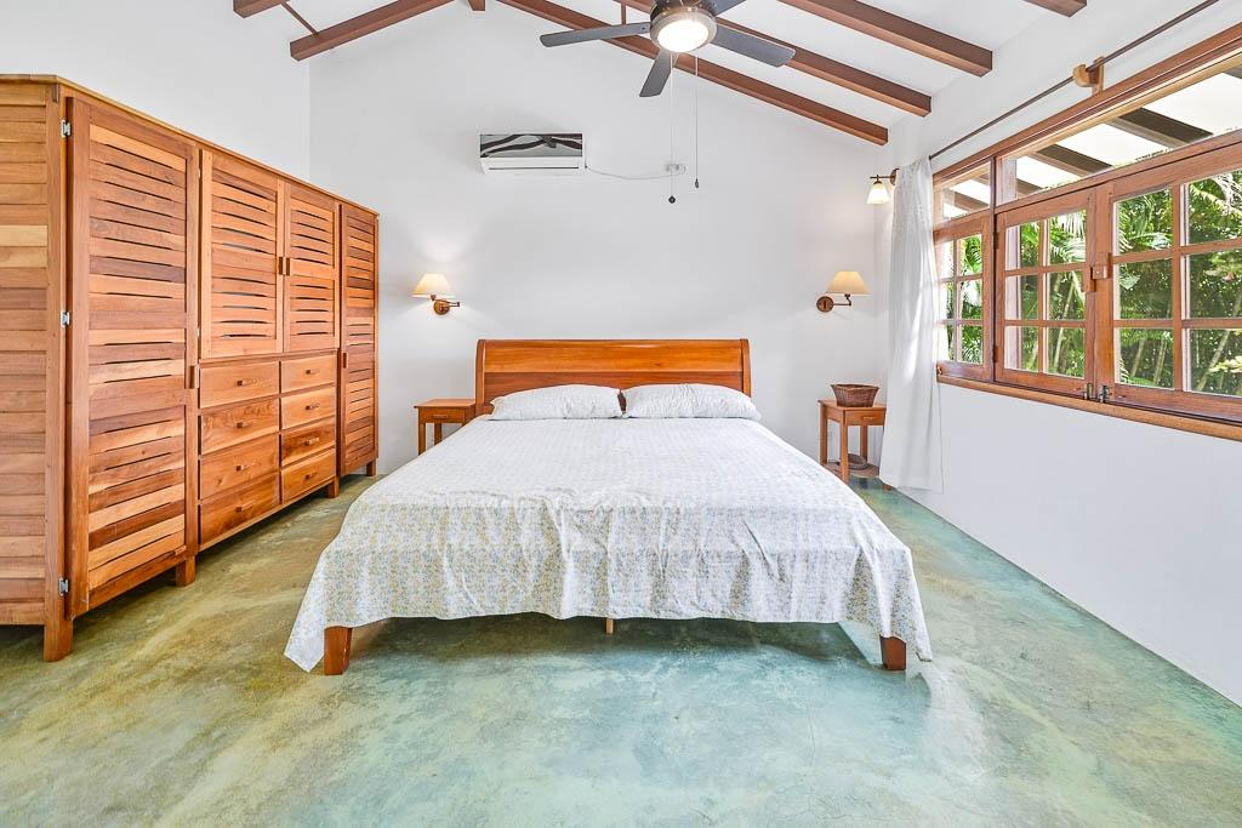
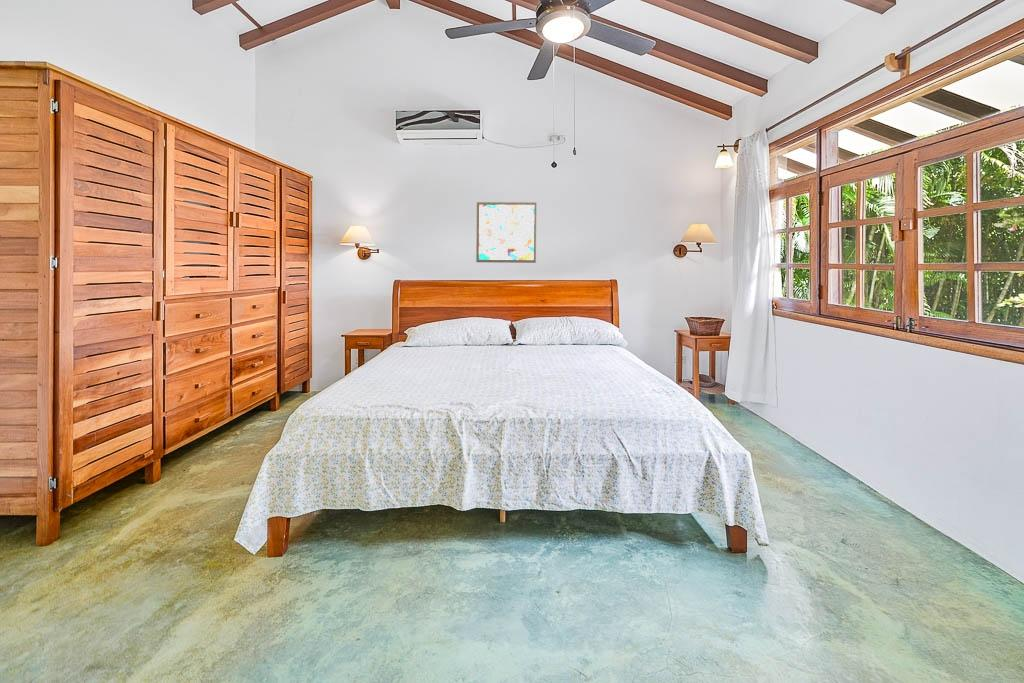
+ wall art [475,201,537,264]
